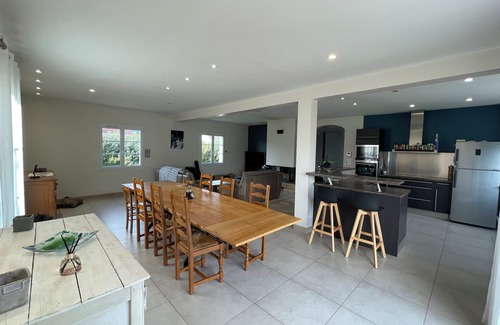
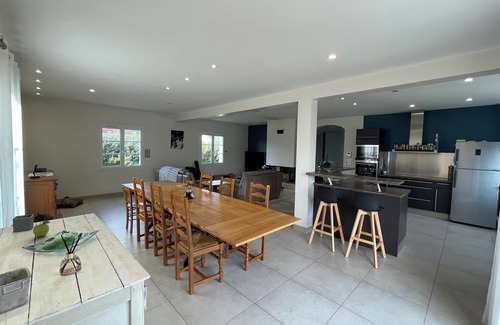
+ fruit [32,220,51,238]
